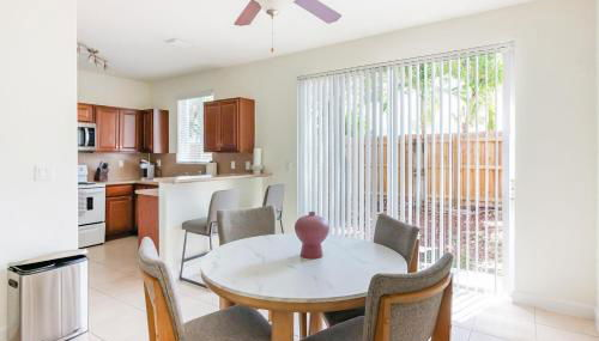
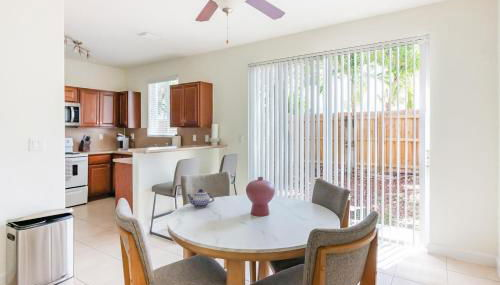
+ teapot [186,188,215,209]
